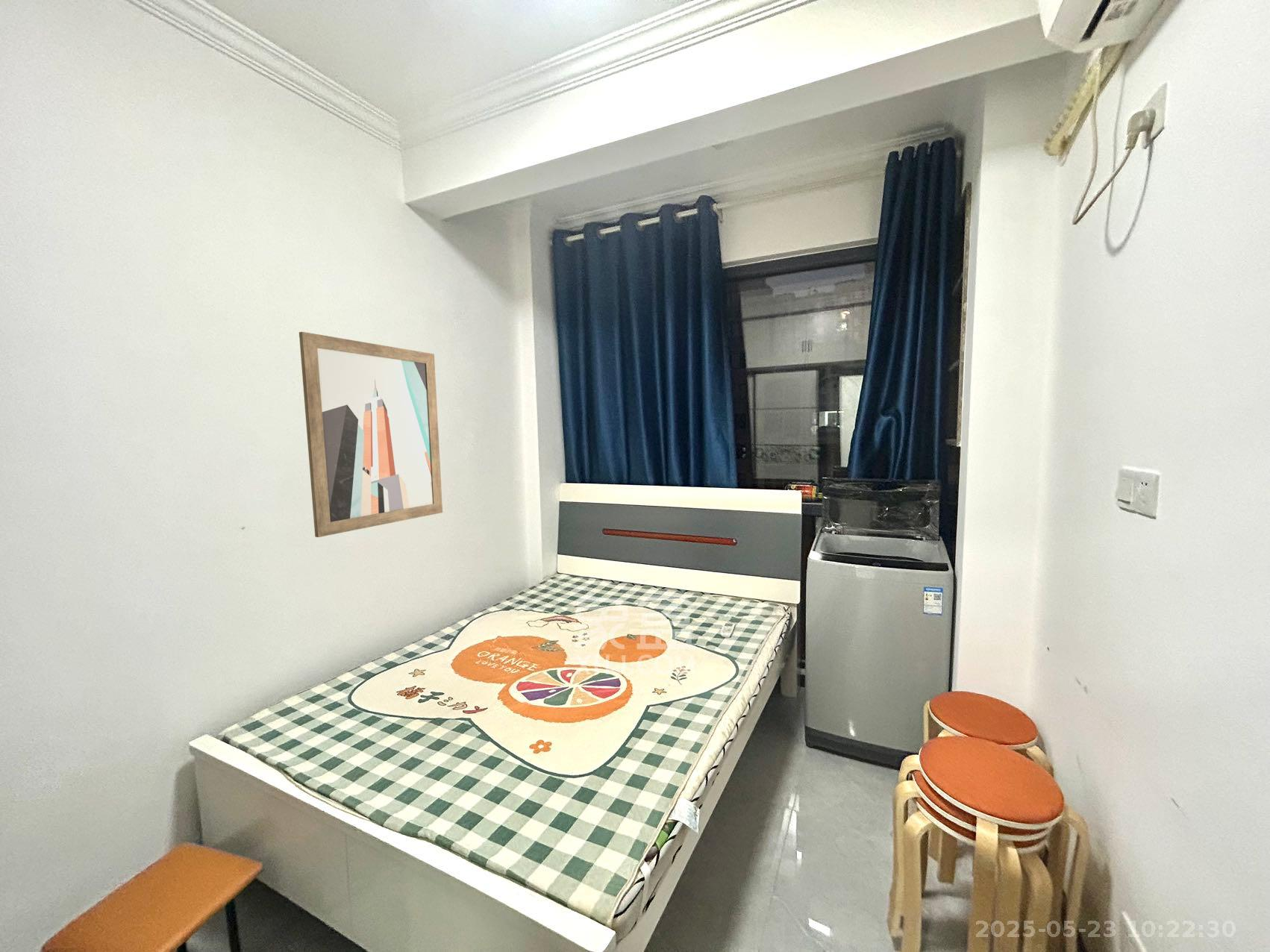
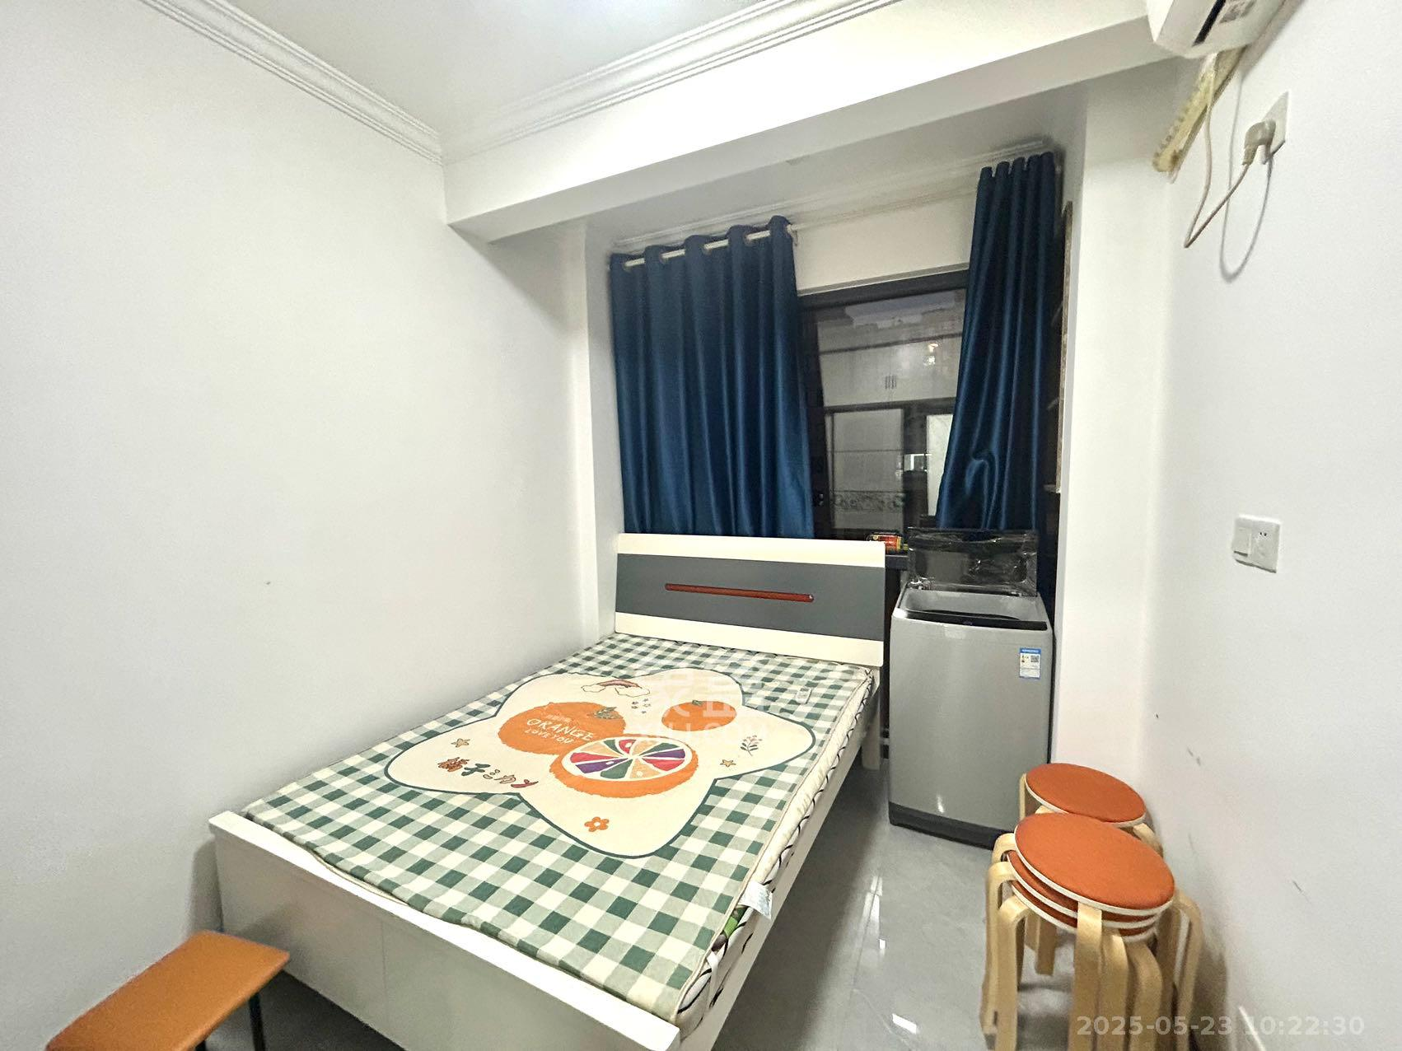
- wall art [298,331,443,538]
